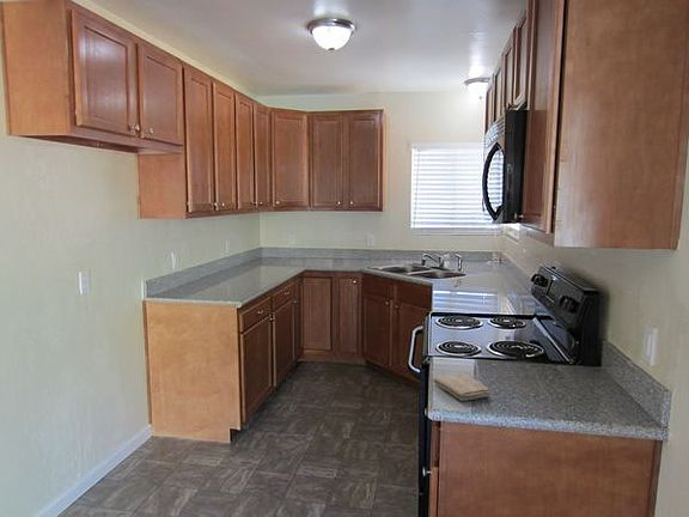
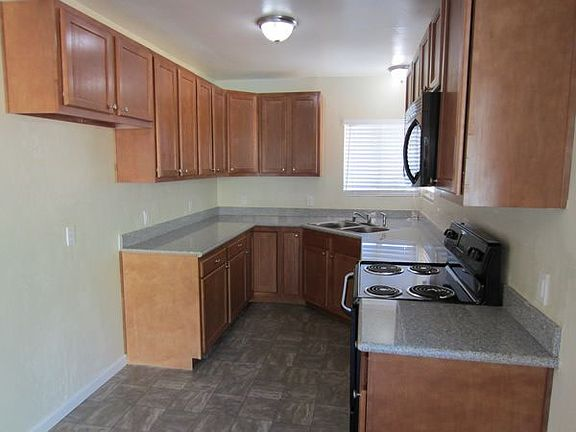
- washcloth [432,372,492,402]
